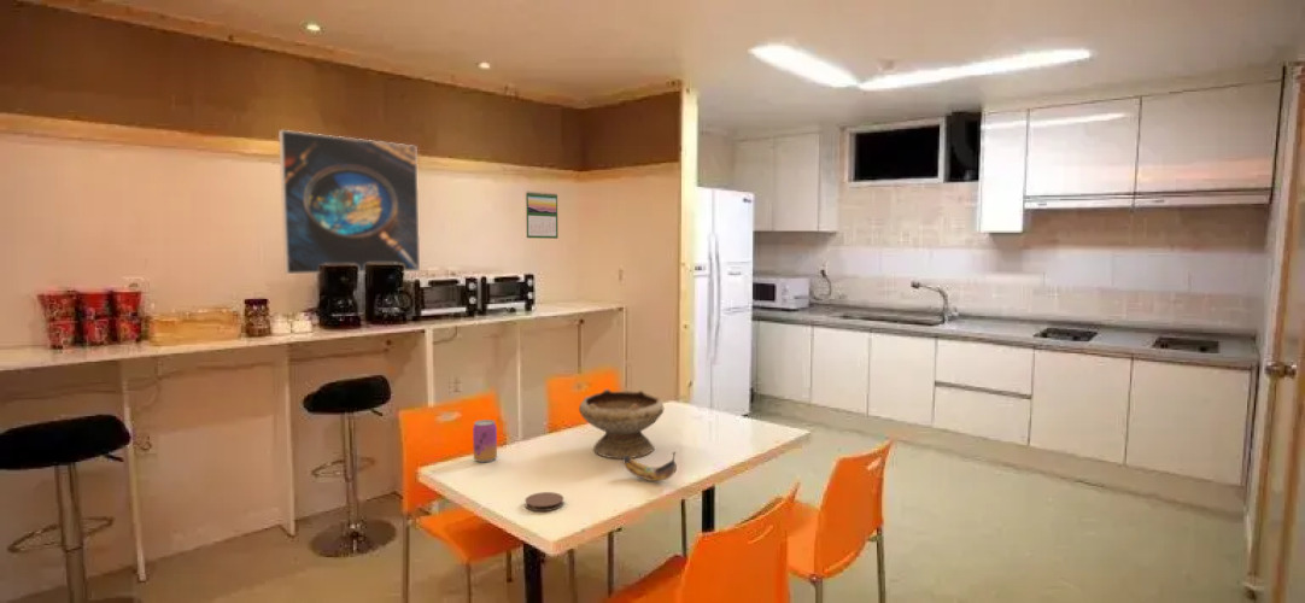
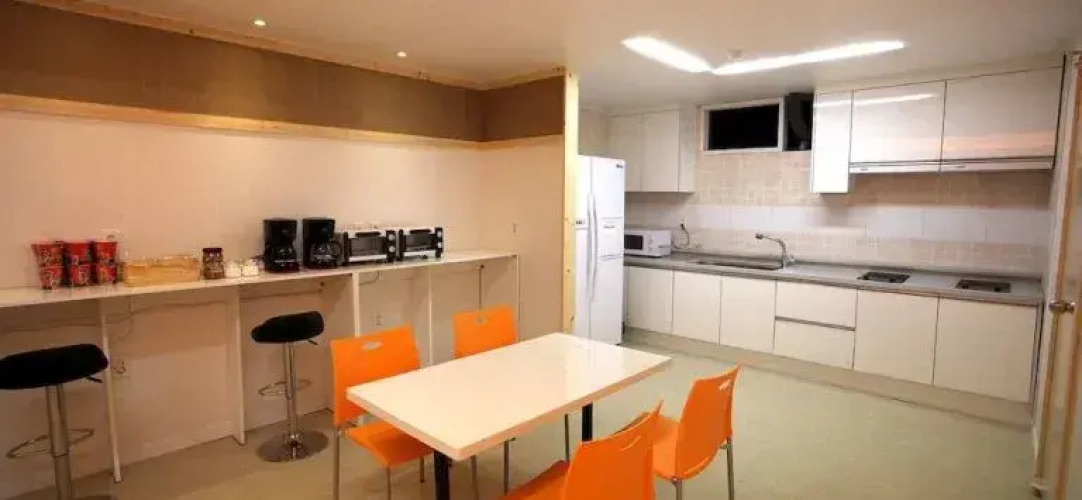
- calendar [525,191,560,240]
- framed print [277,129,421,275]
- banana [621,450,678,482]
- coaster [523,491,564,513]
- bowl [578,387,665,459]
- beverage can [472,418,498,463]
